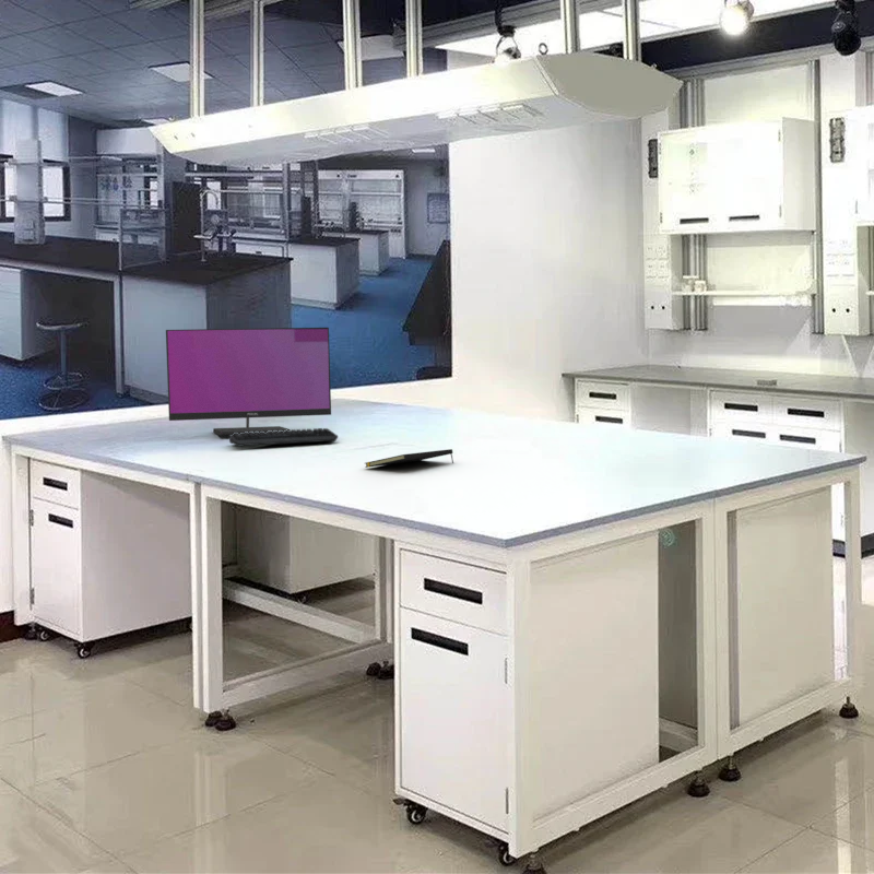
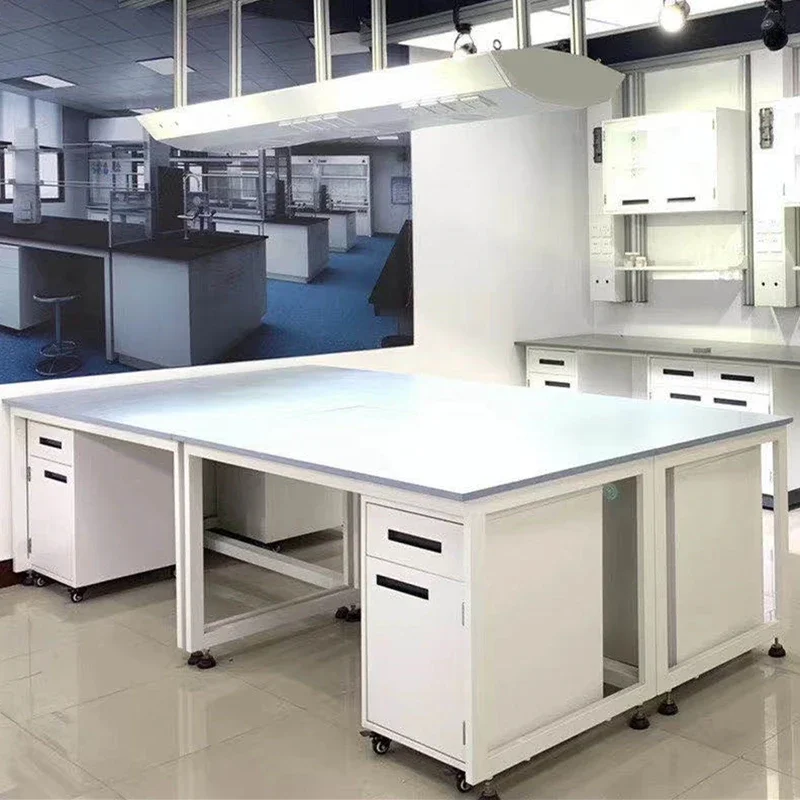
- notepad [364,448,454,469]
- computer monitor [165,327,332,437]
- keyboard [228,427,339,448]
